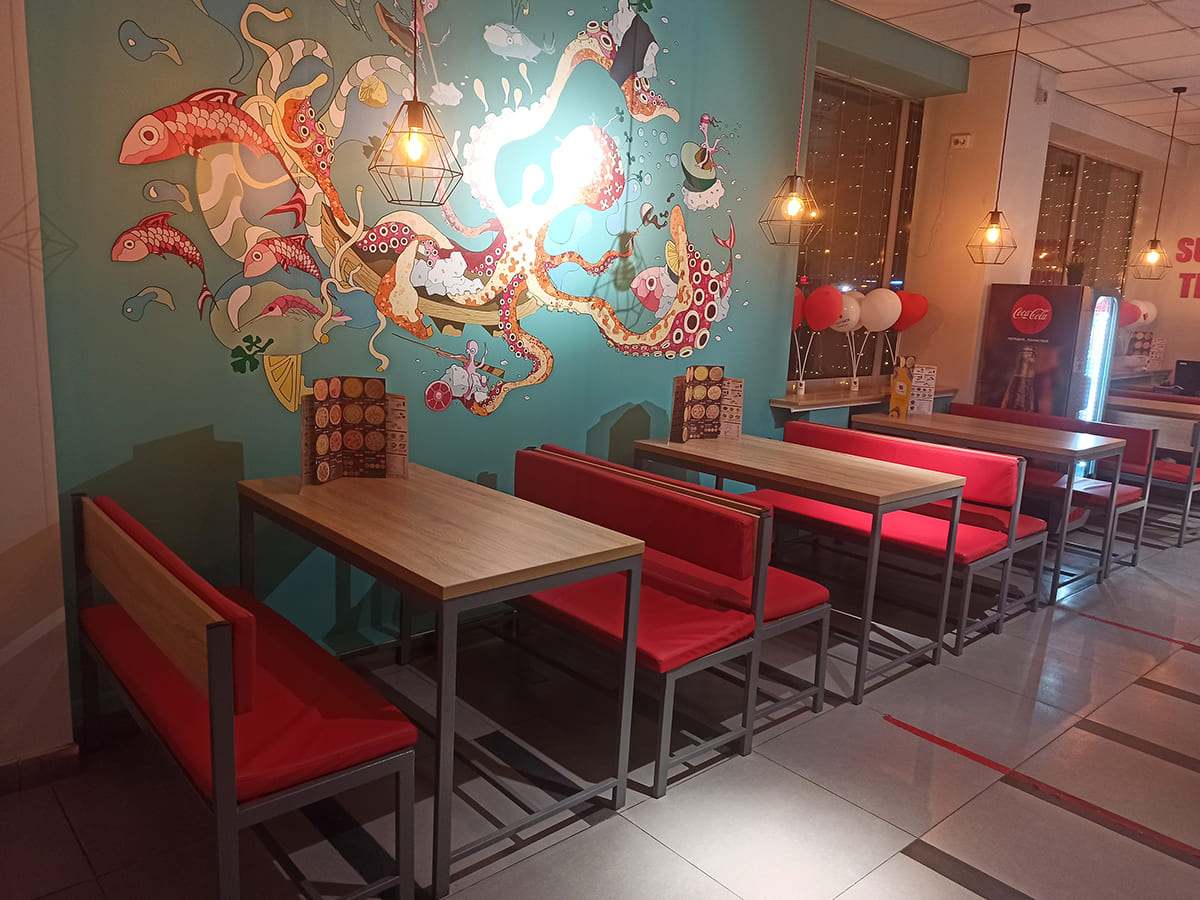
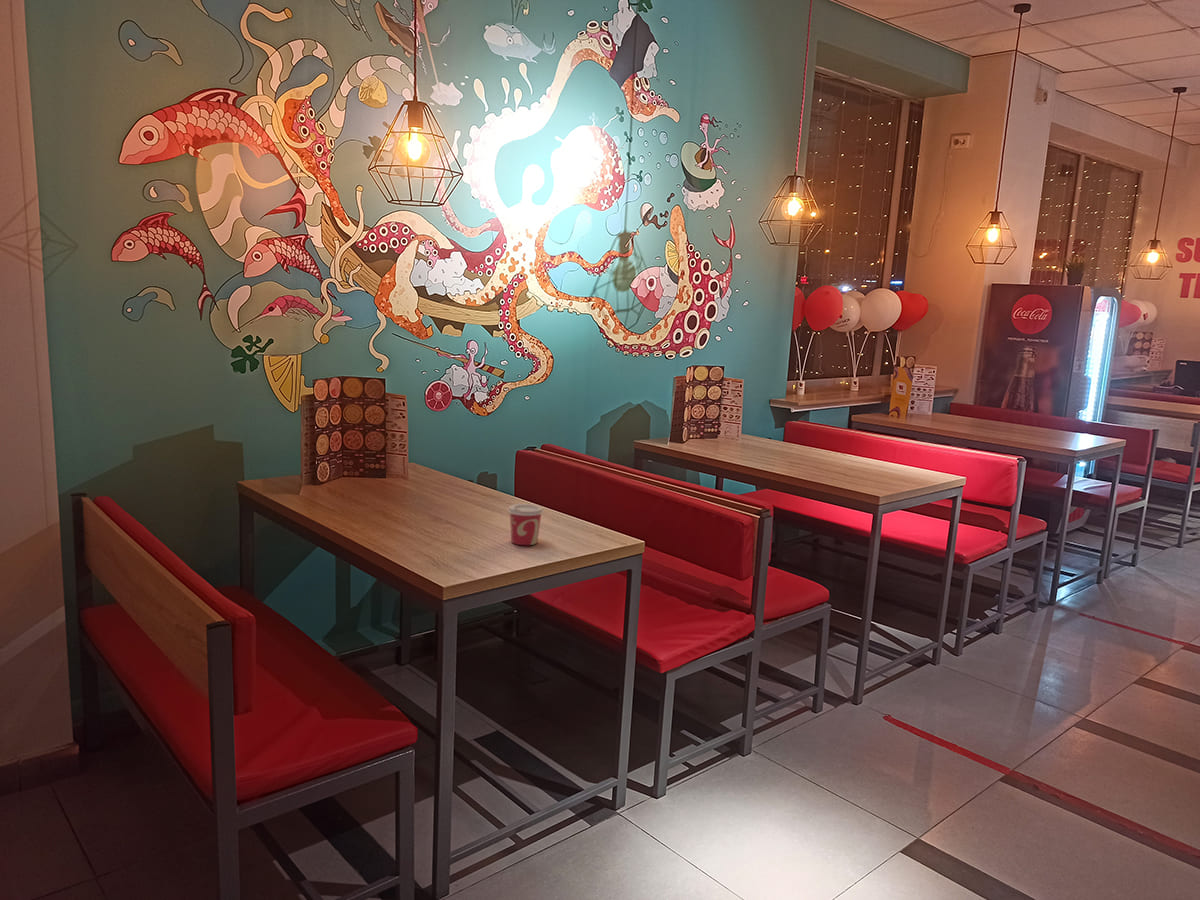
+ cup [506,503,545,546]
